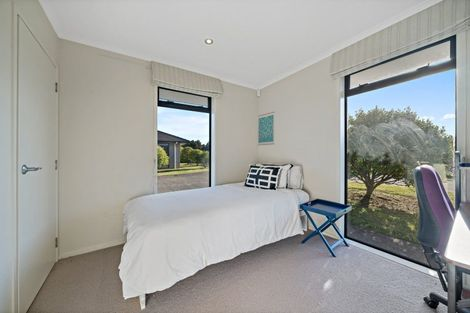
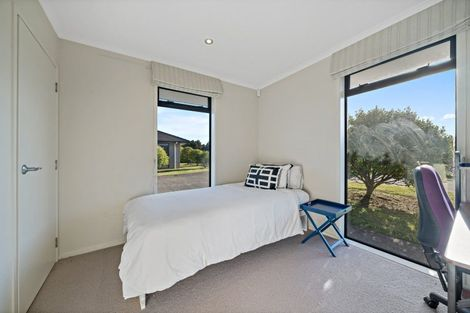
- wall art [257,111,275,146]
